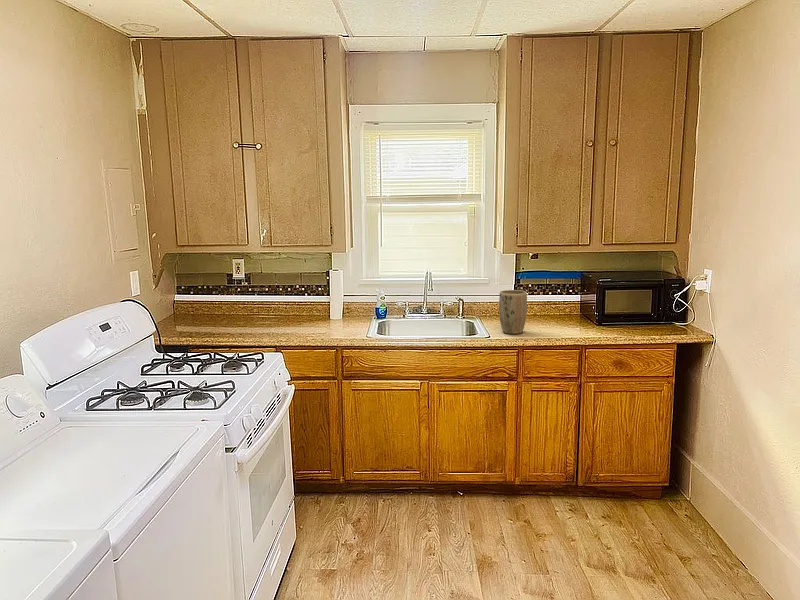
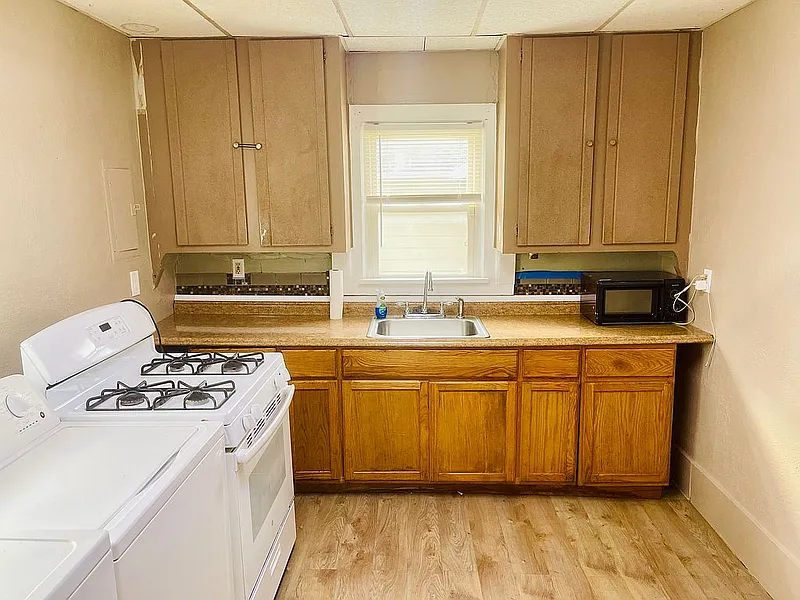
- plant pot [498,289,528,335]
